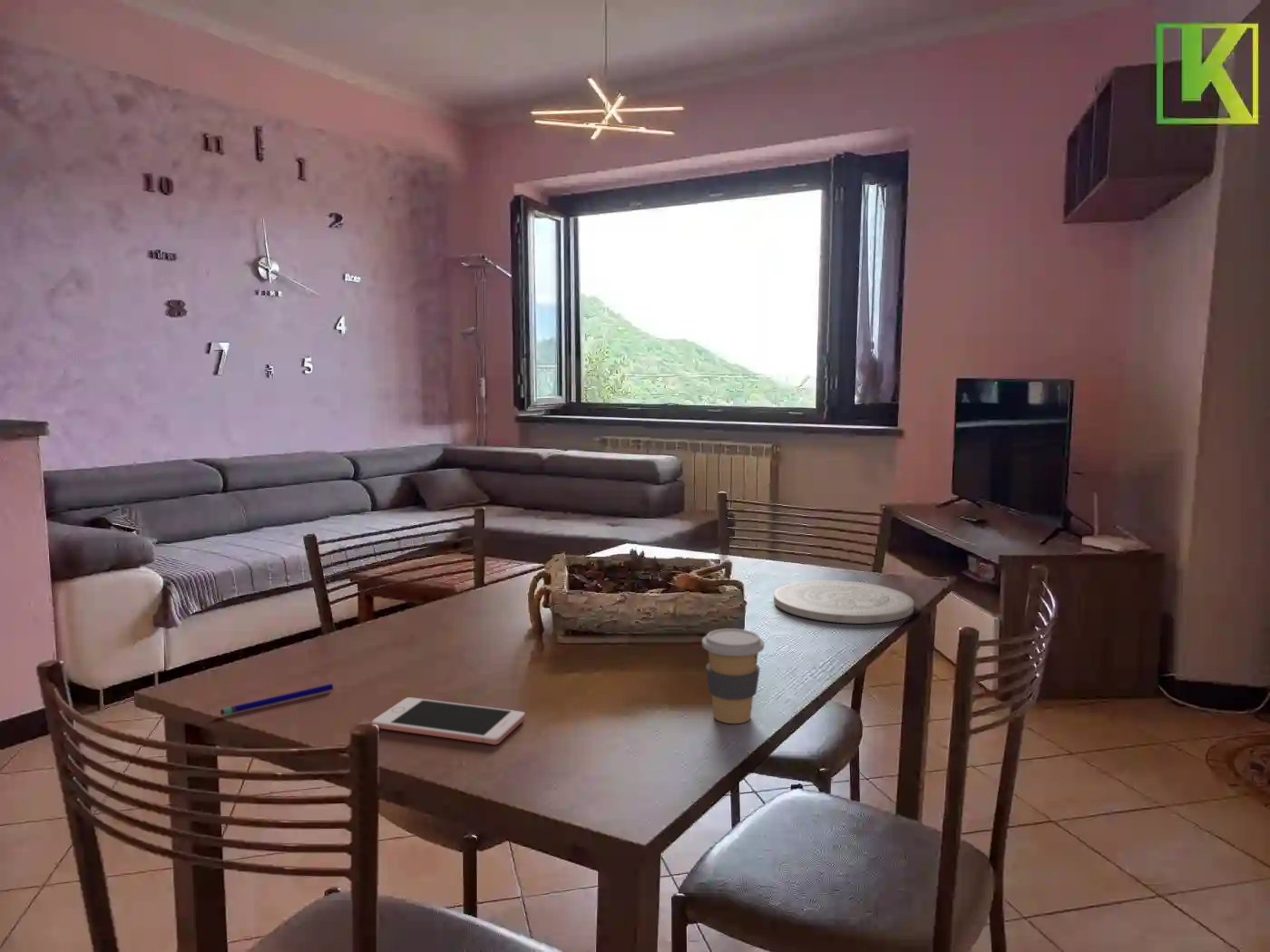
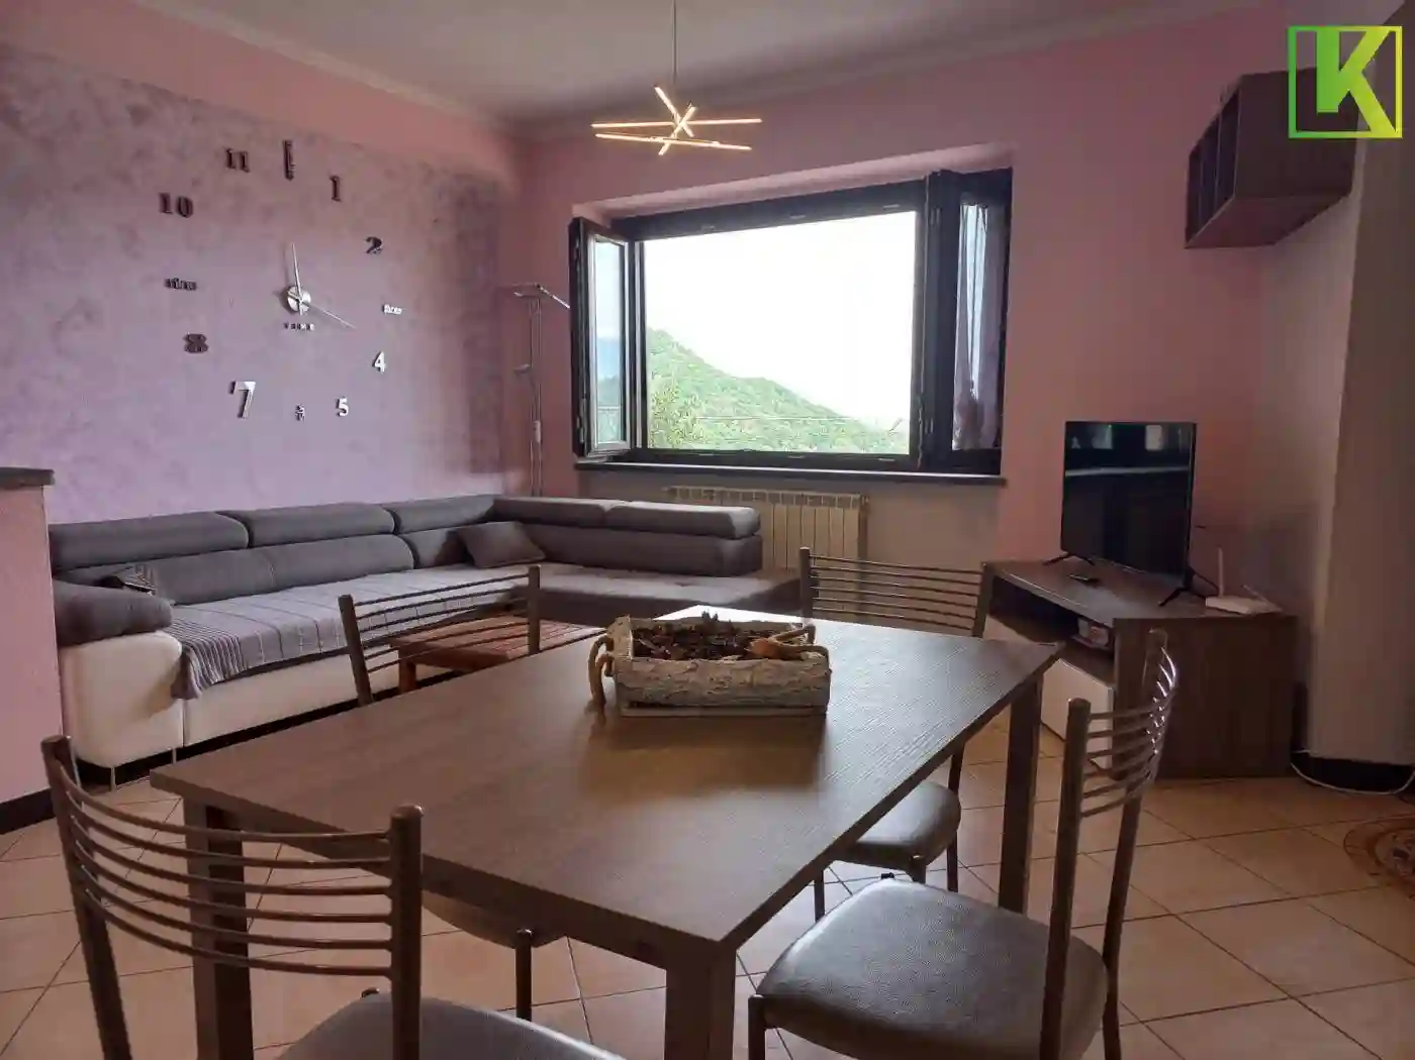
- cell phone [371,696,526,745]
- plate [773,579,914,625]
- pen [220,683,334,715]
- coffee cup [701,627,766,724]
